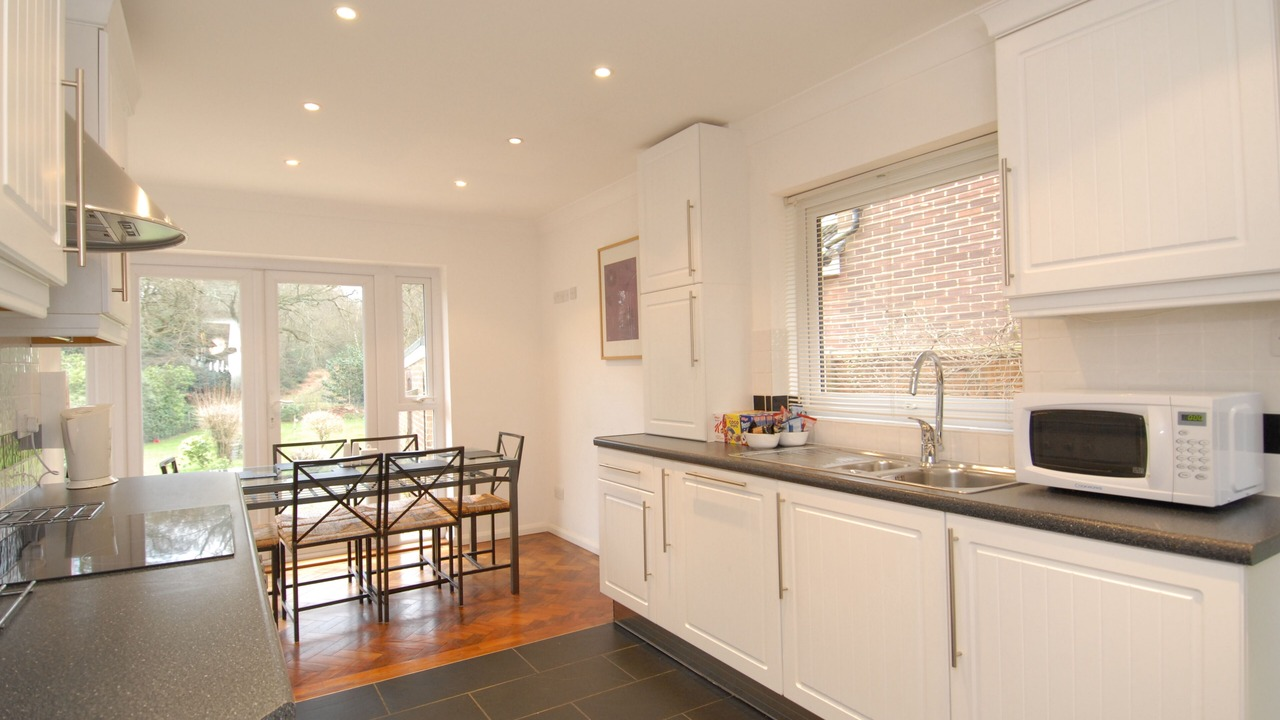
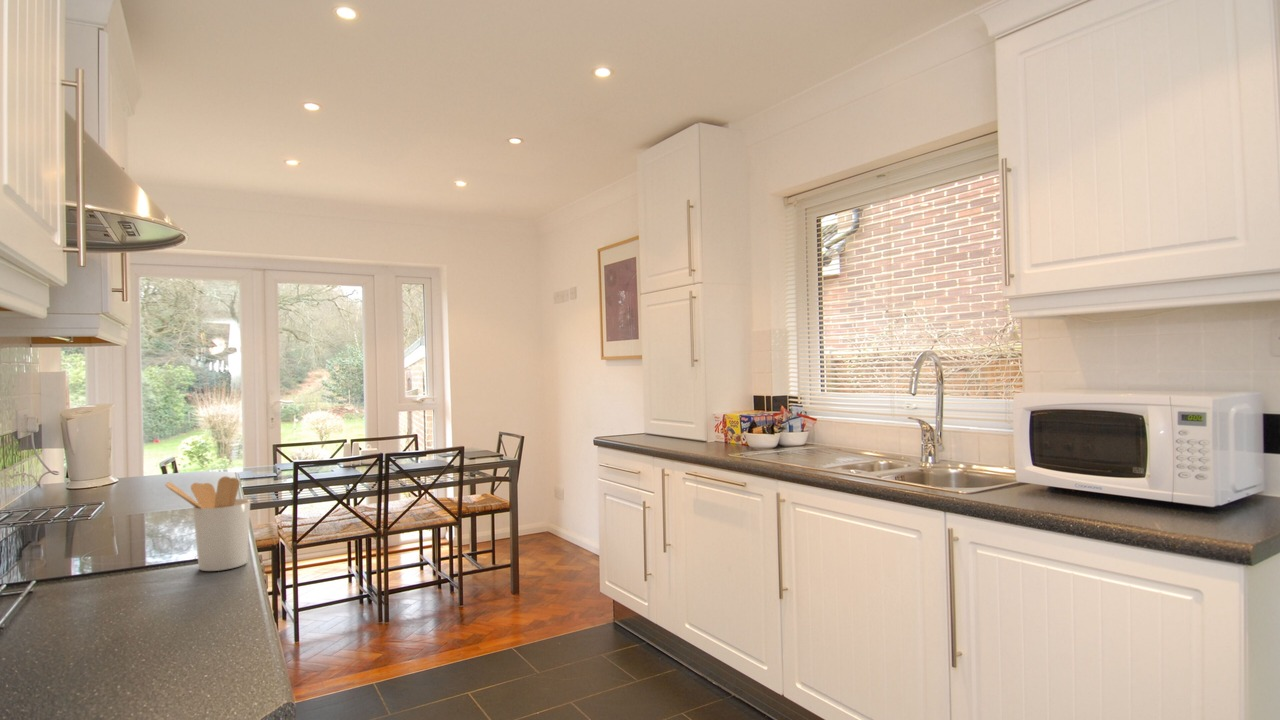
+ utensil holder [164,475,251,572]
